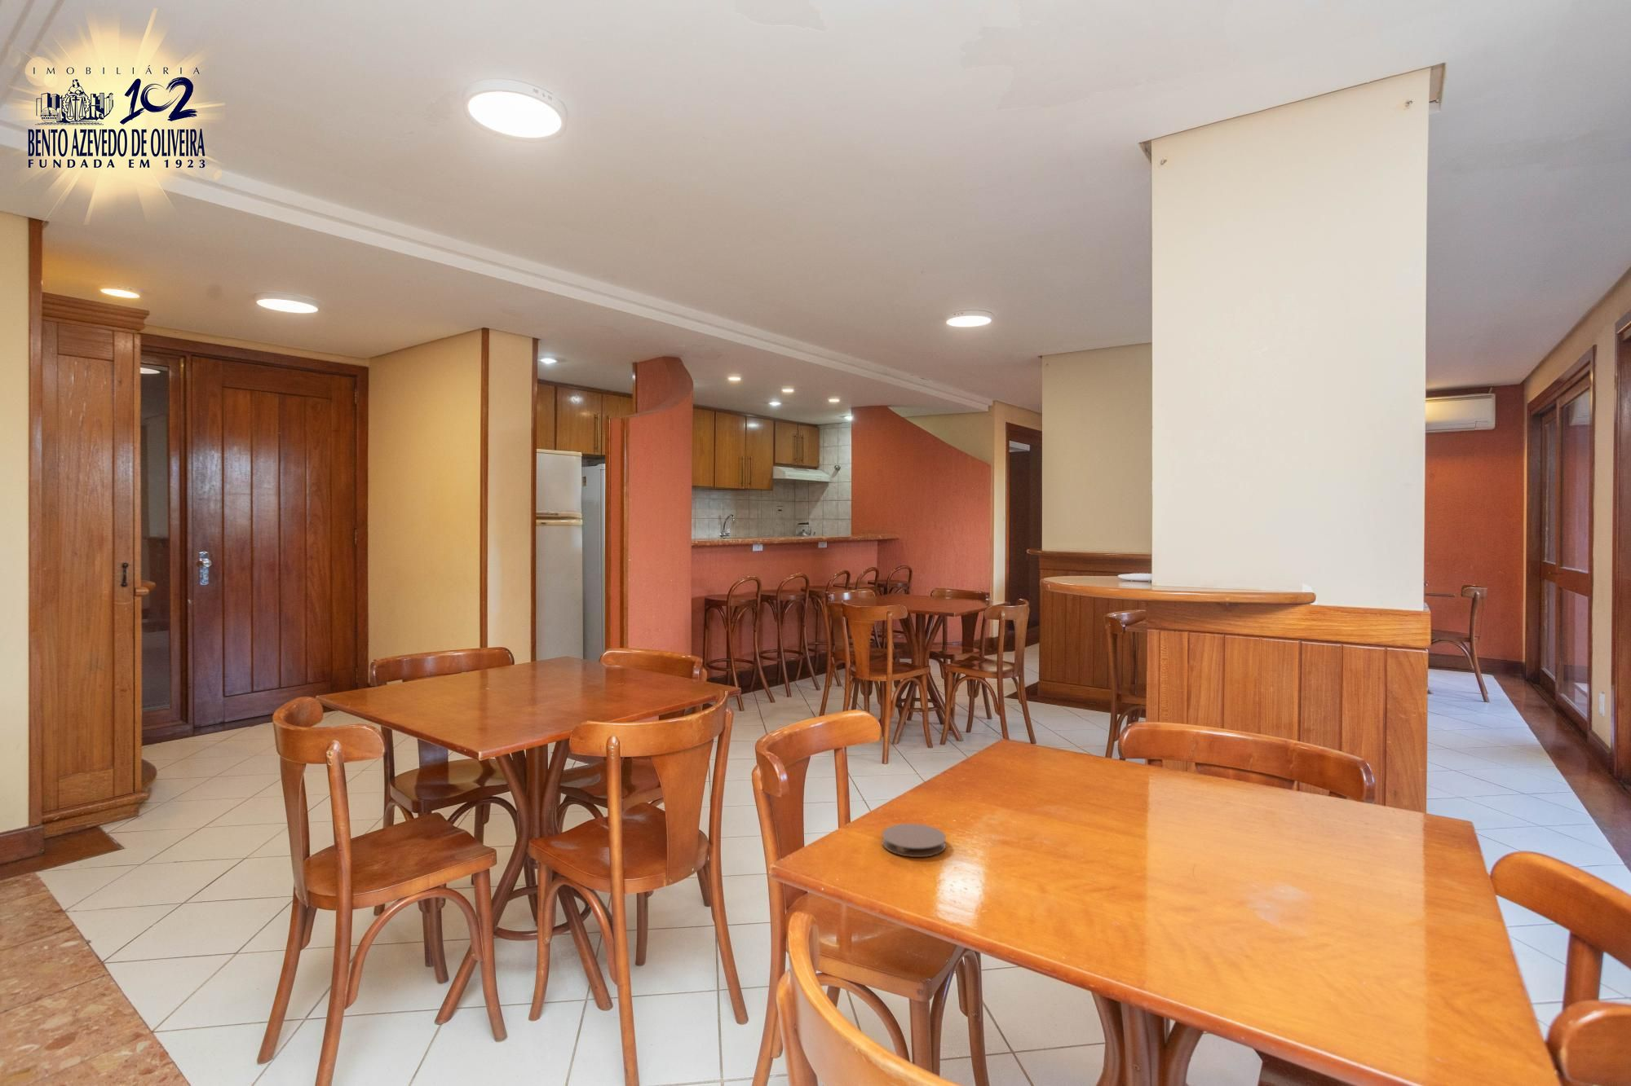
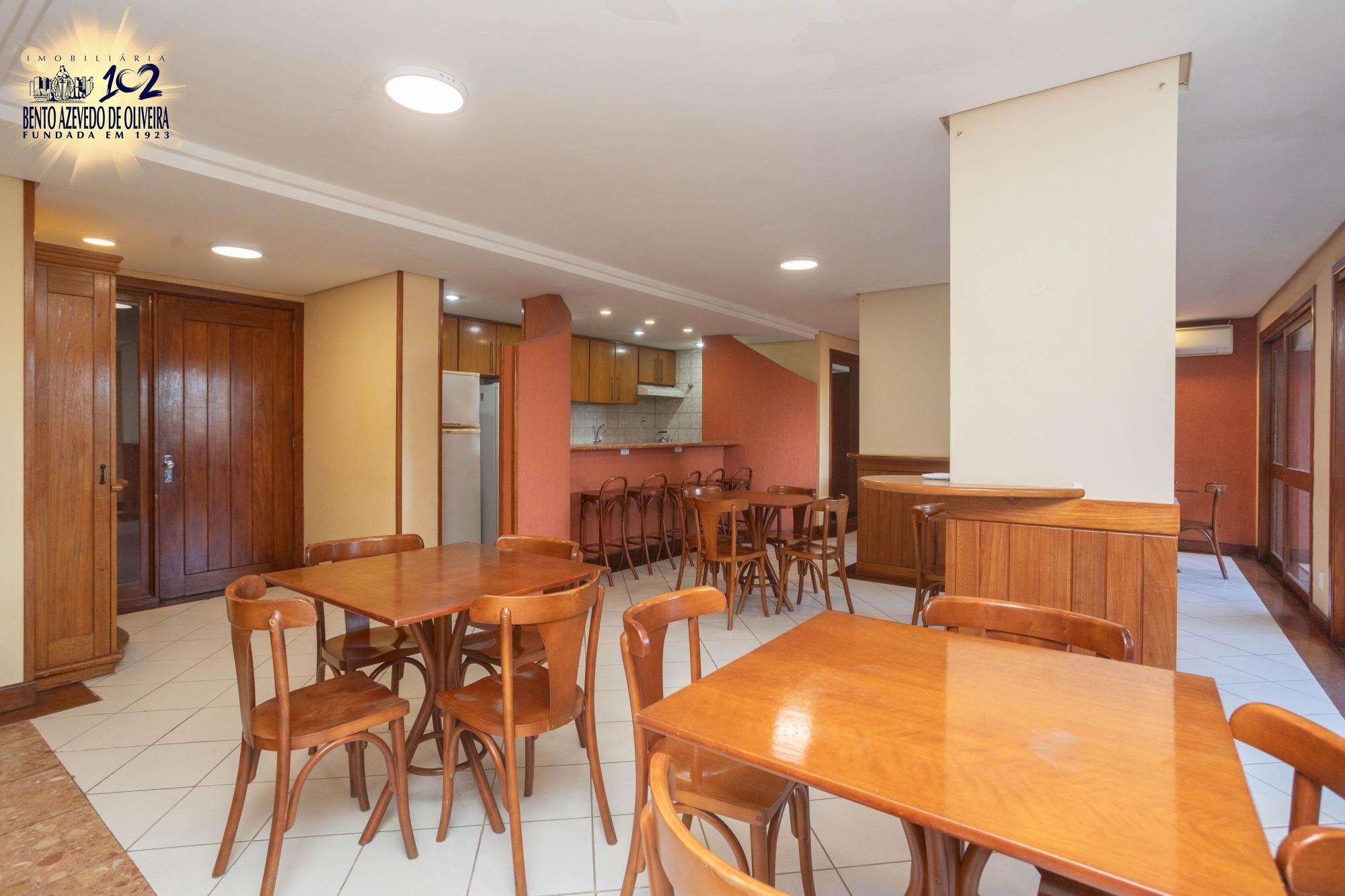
- coaster [882,823,947,858]
